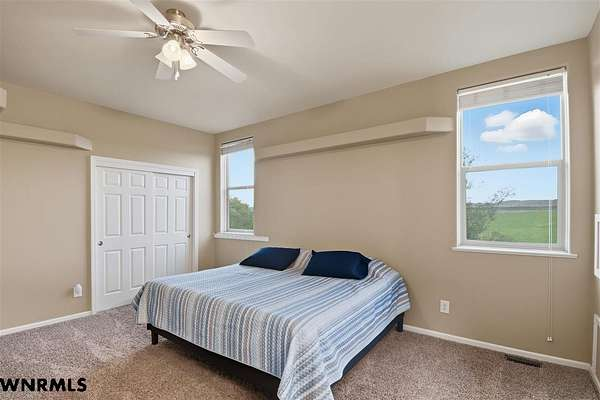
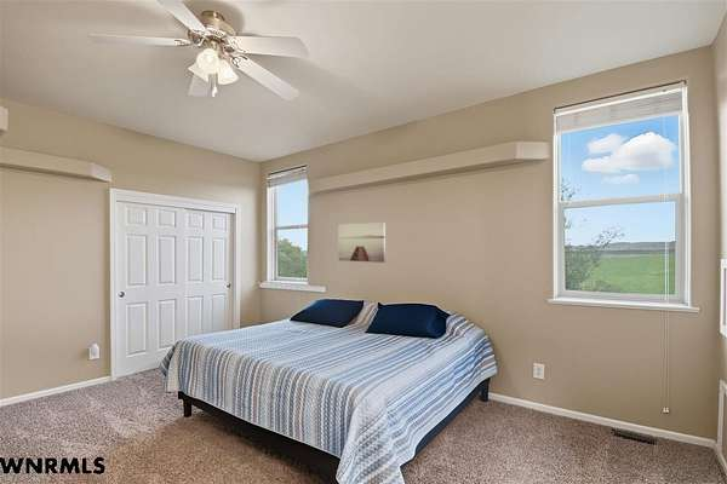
+ wall art [338,221,387,264]
